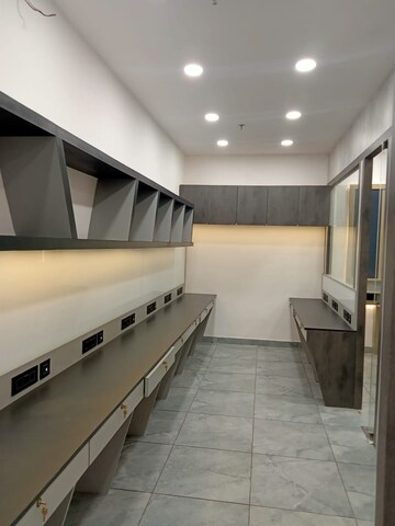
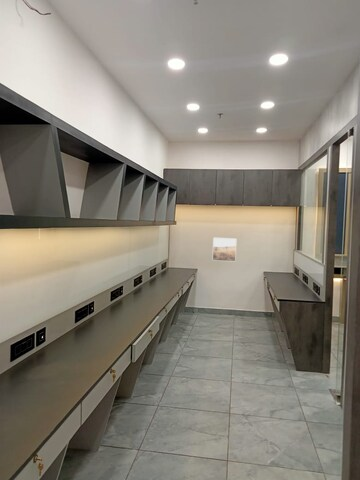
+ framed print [212,237,237,263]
